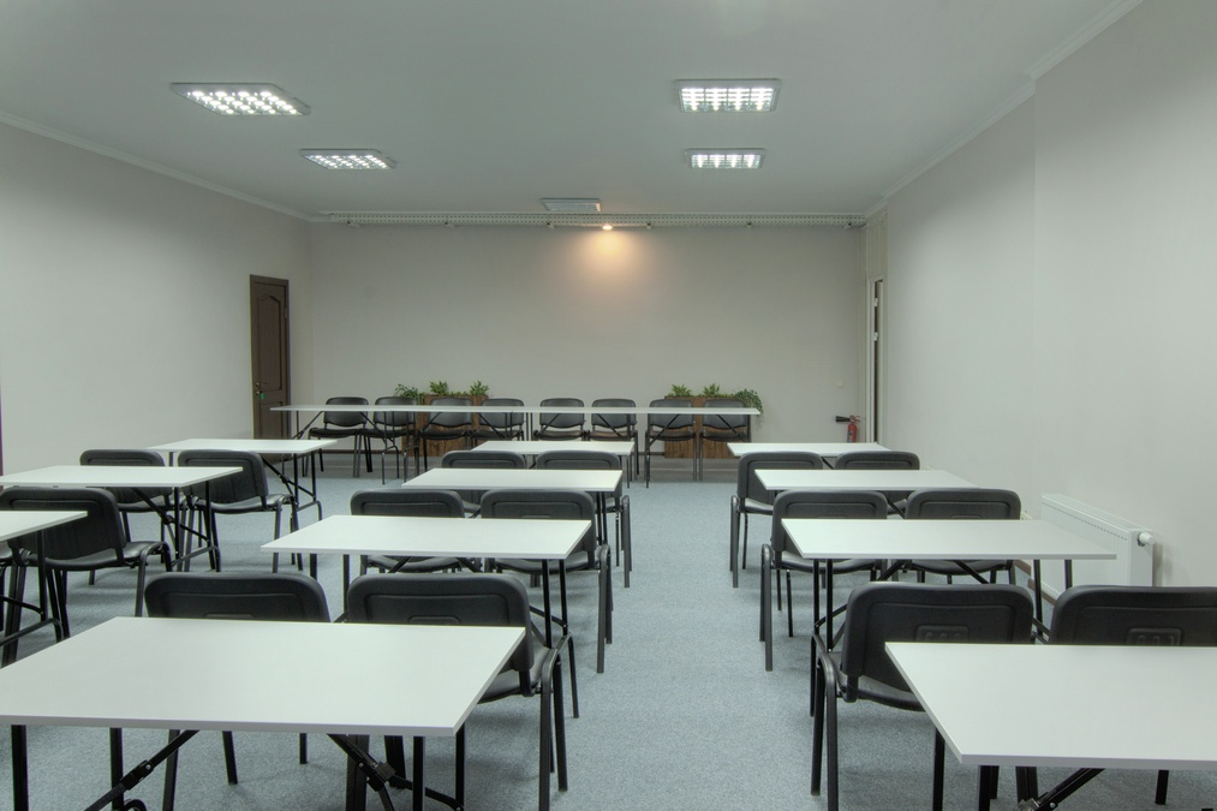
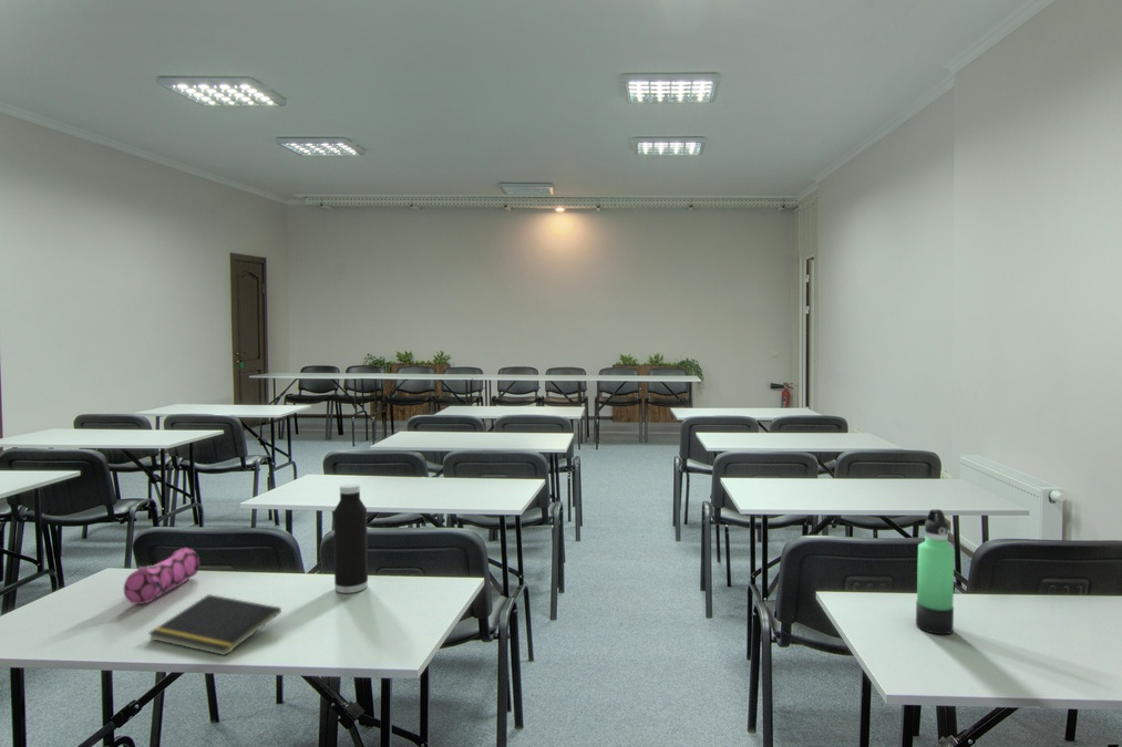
+ notepad [147,593,282,656]
+ pencil case [123,547,200,605]
+ thermos bottle [915,508,956,635]
+ water bottle [332,483,369,594]
